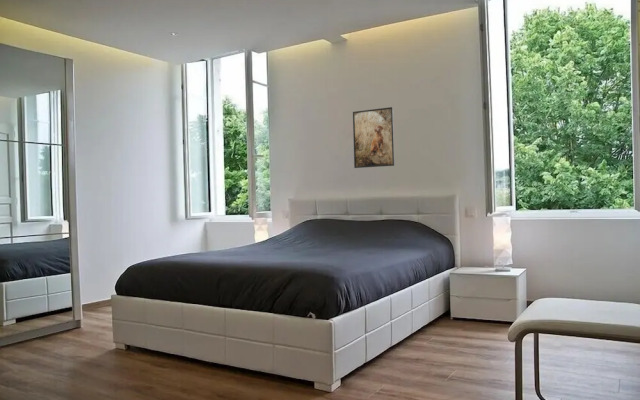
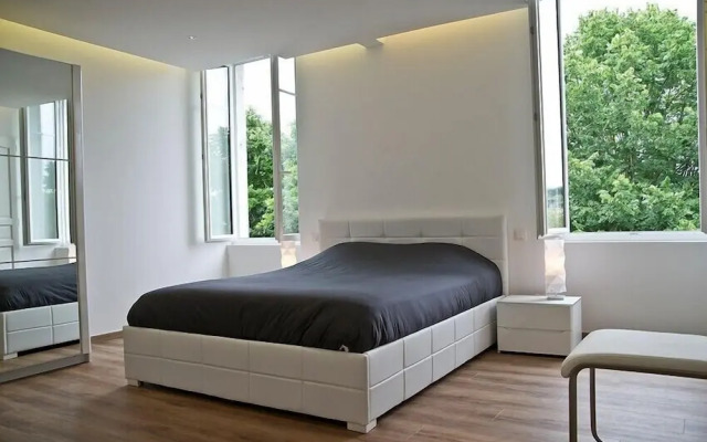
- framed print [352,106,396,169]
